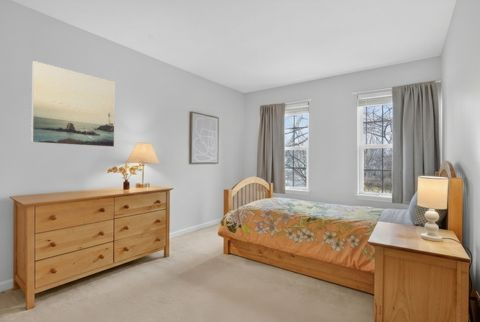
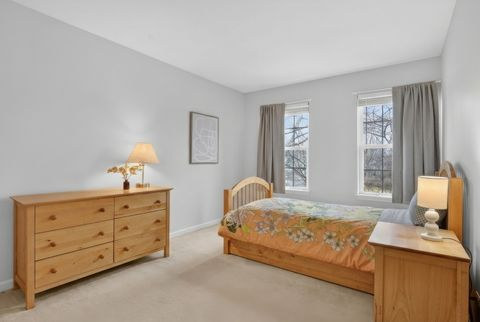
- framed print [30,60,116,148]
